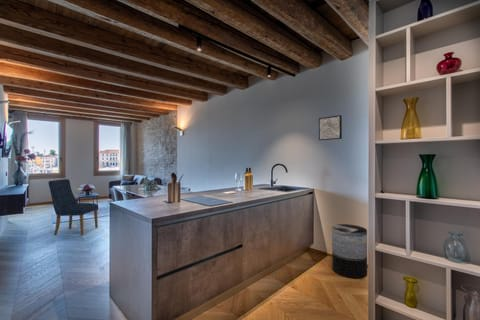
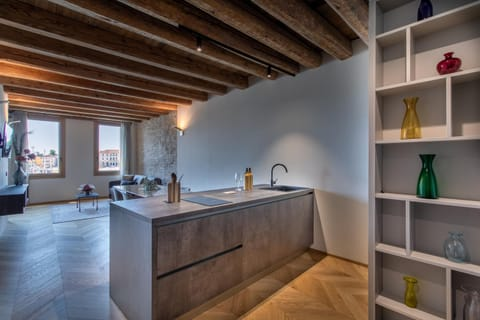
- chair [47,178,99,236]
- trash can [331,223,368,280]
- wall art [318,114,343,141]
